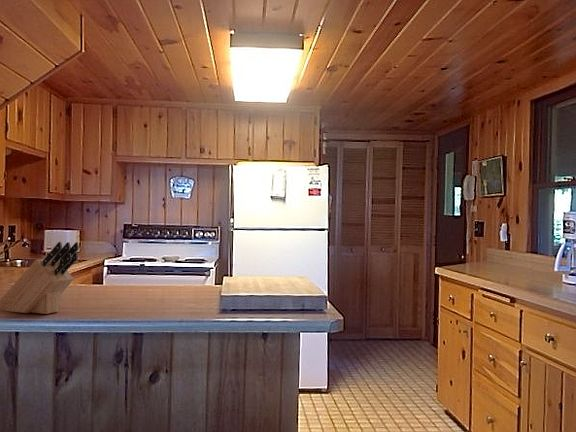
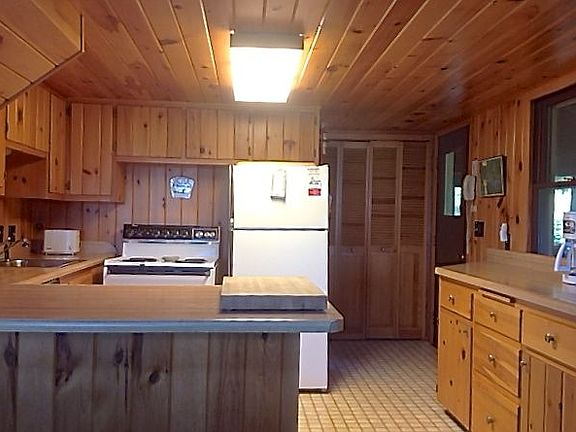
- knife block [0,241,80,315]
